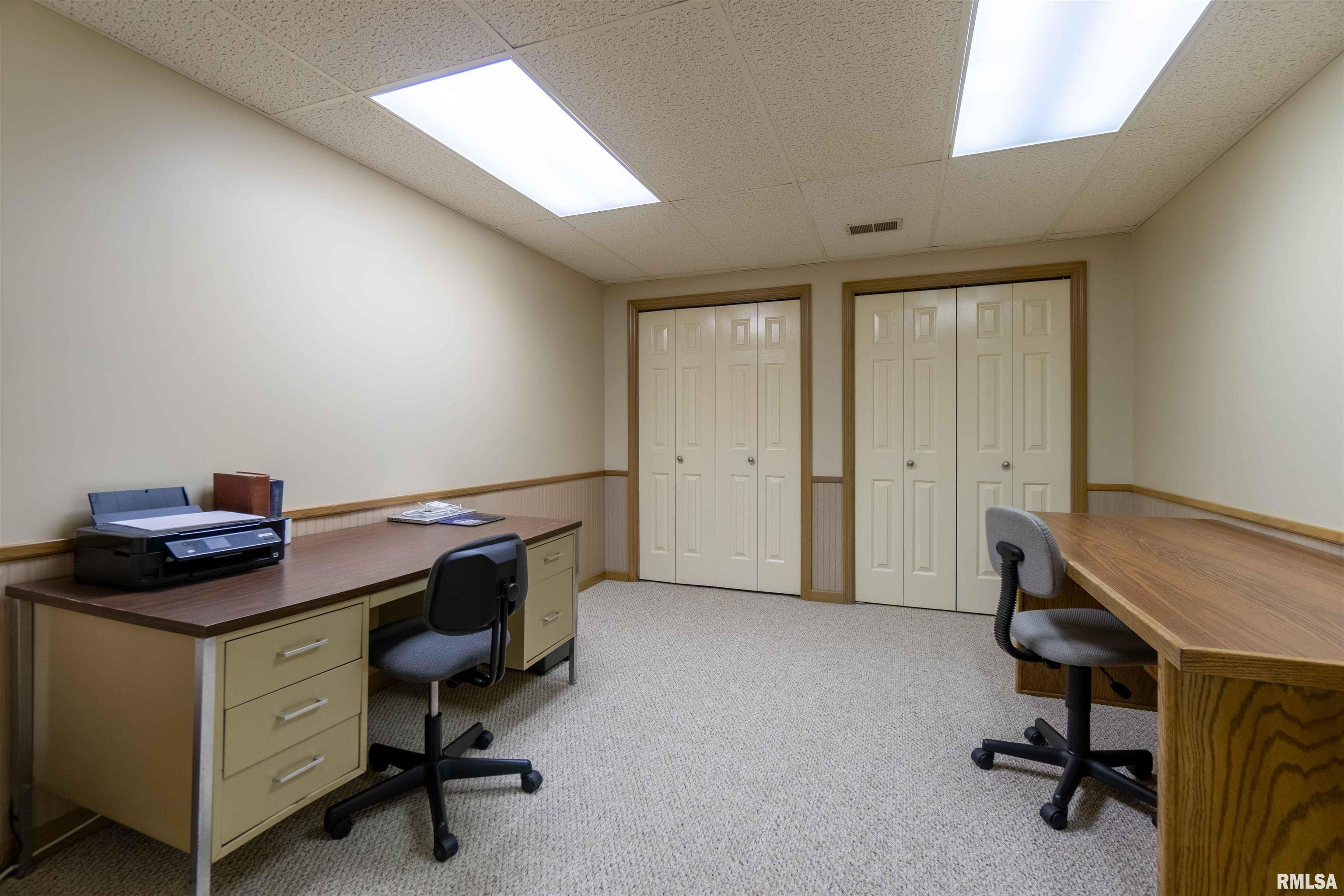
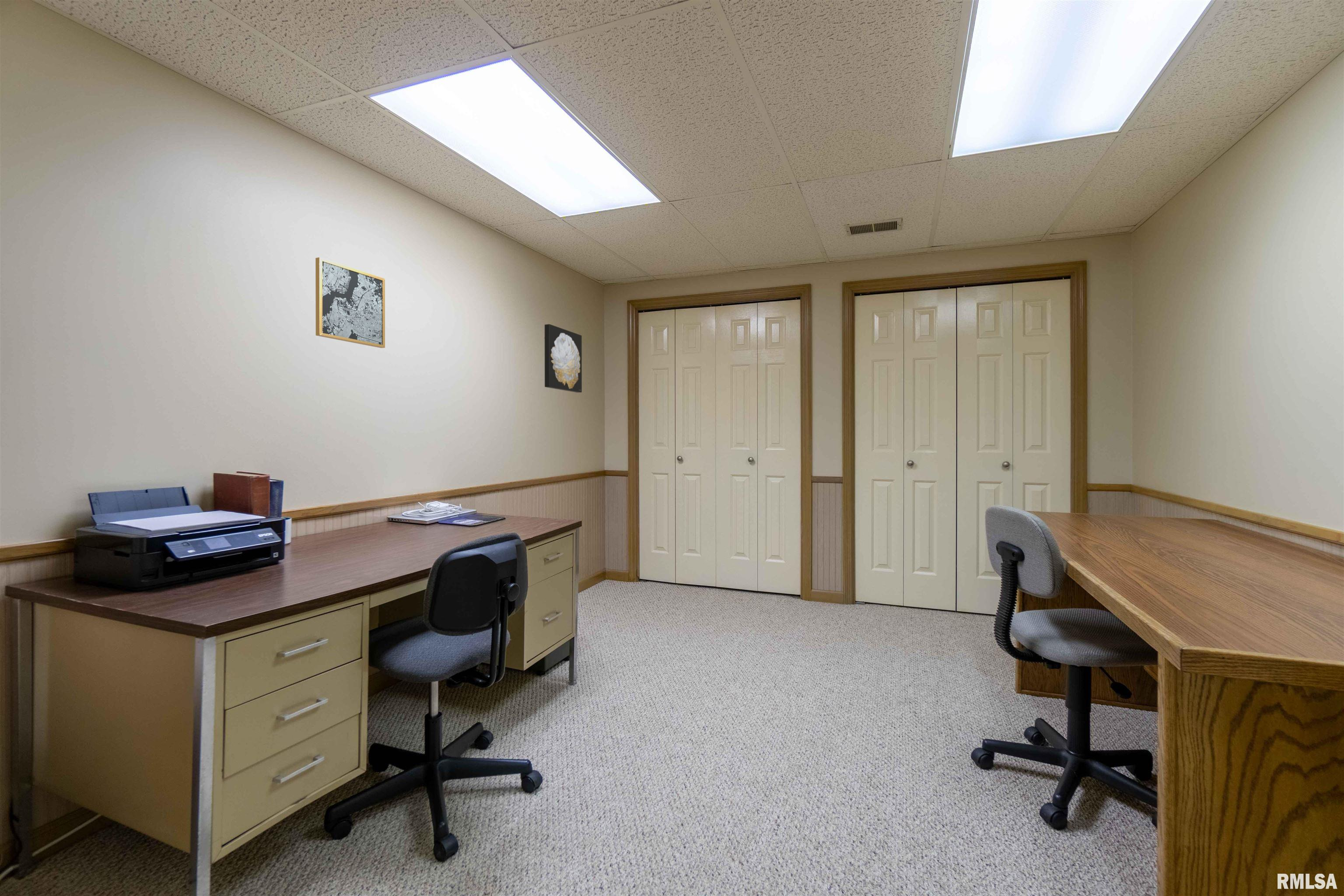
+ wall art [544,324,582,393]
+ wall art [315,257,385,349]
